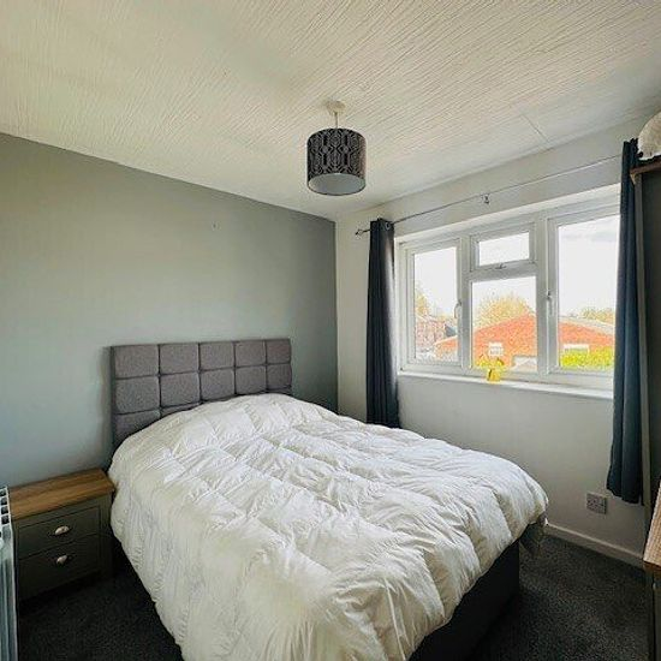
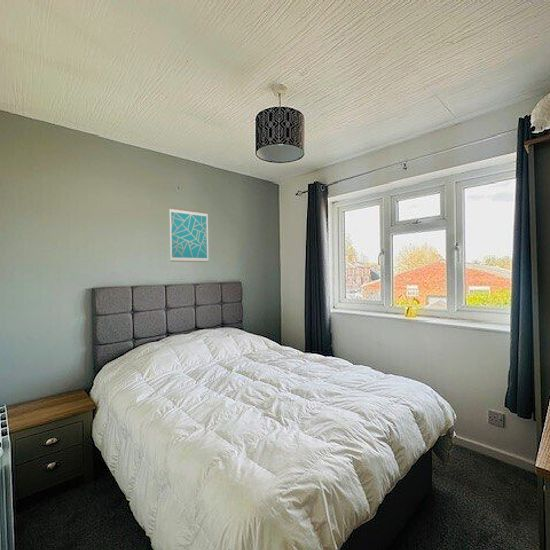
+ wall art [168,206,210,263]
